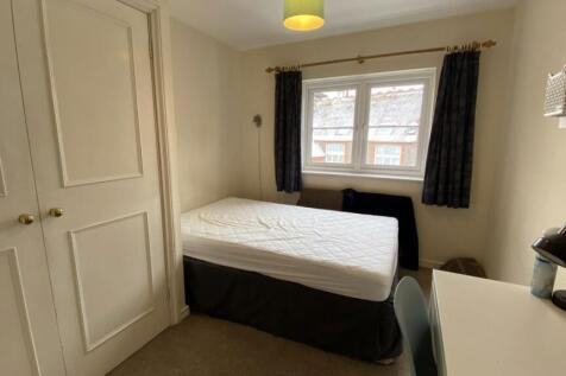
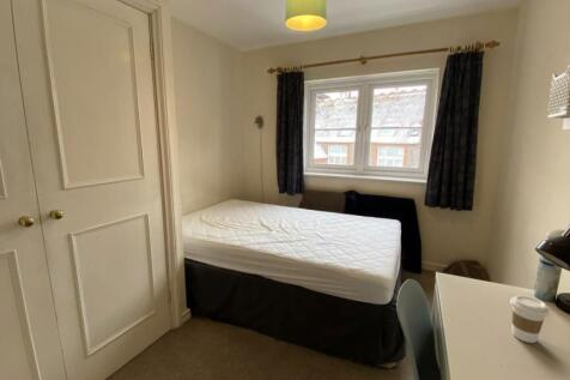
+ coffee cup [509,294,551,344]
